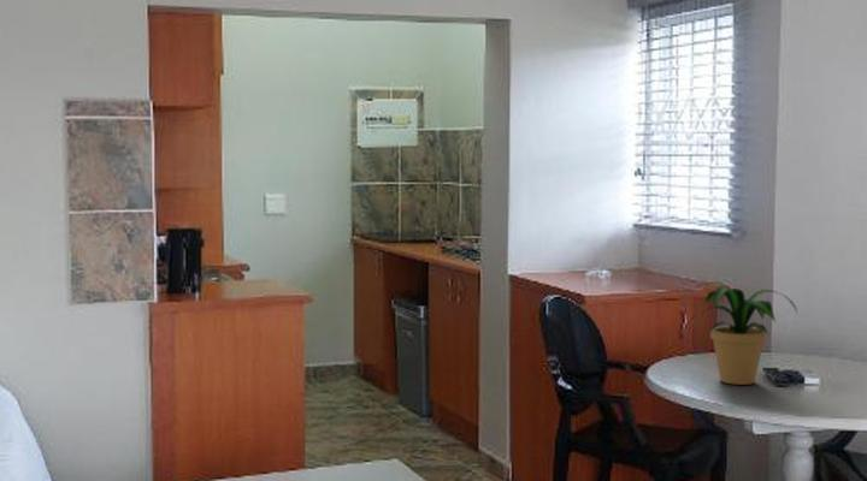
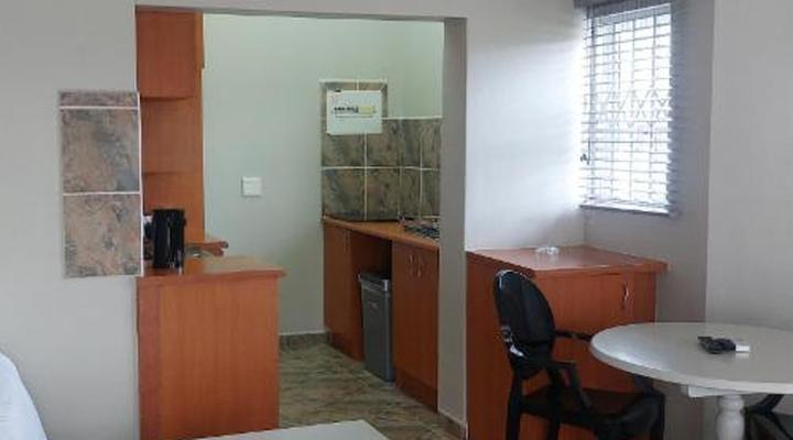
- potted plant [685,281,798,386]
